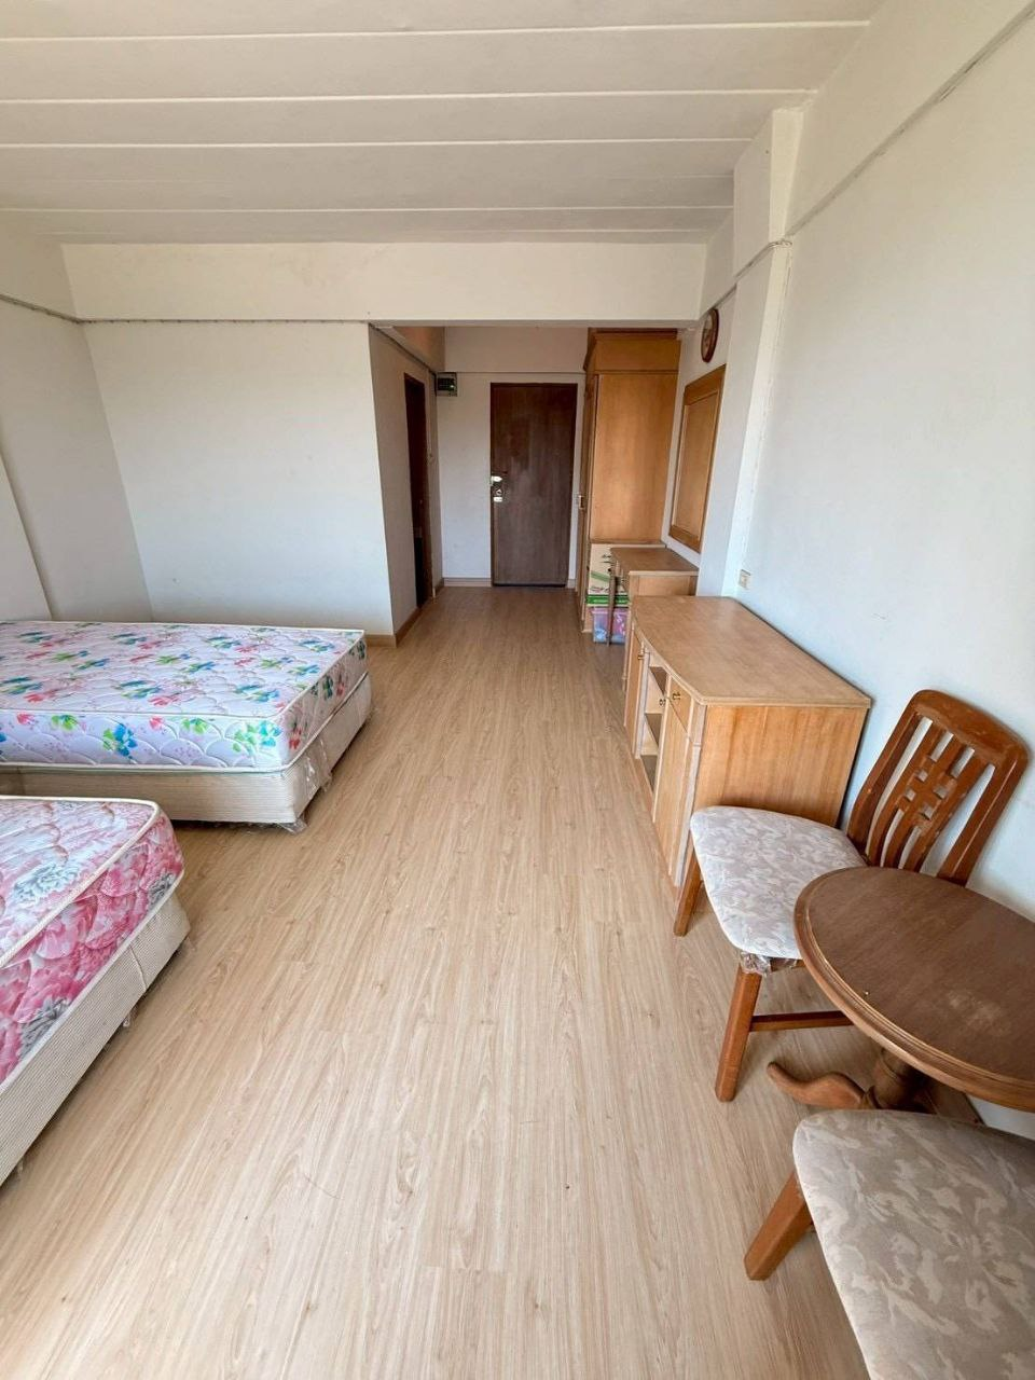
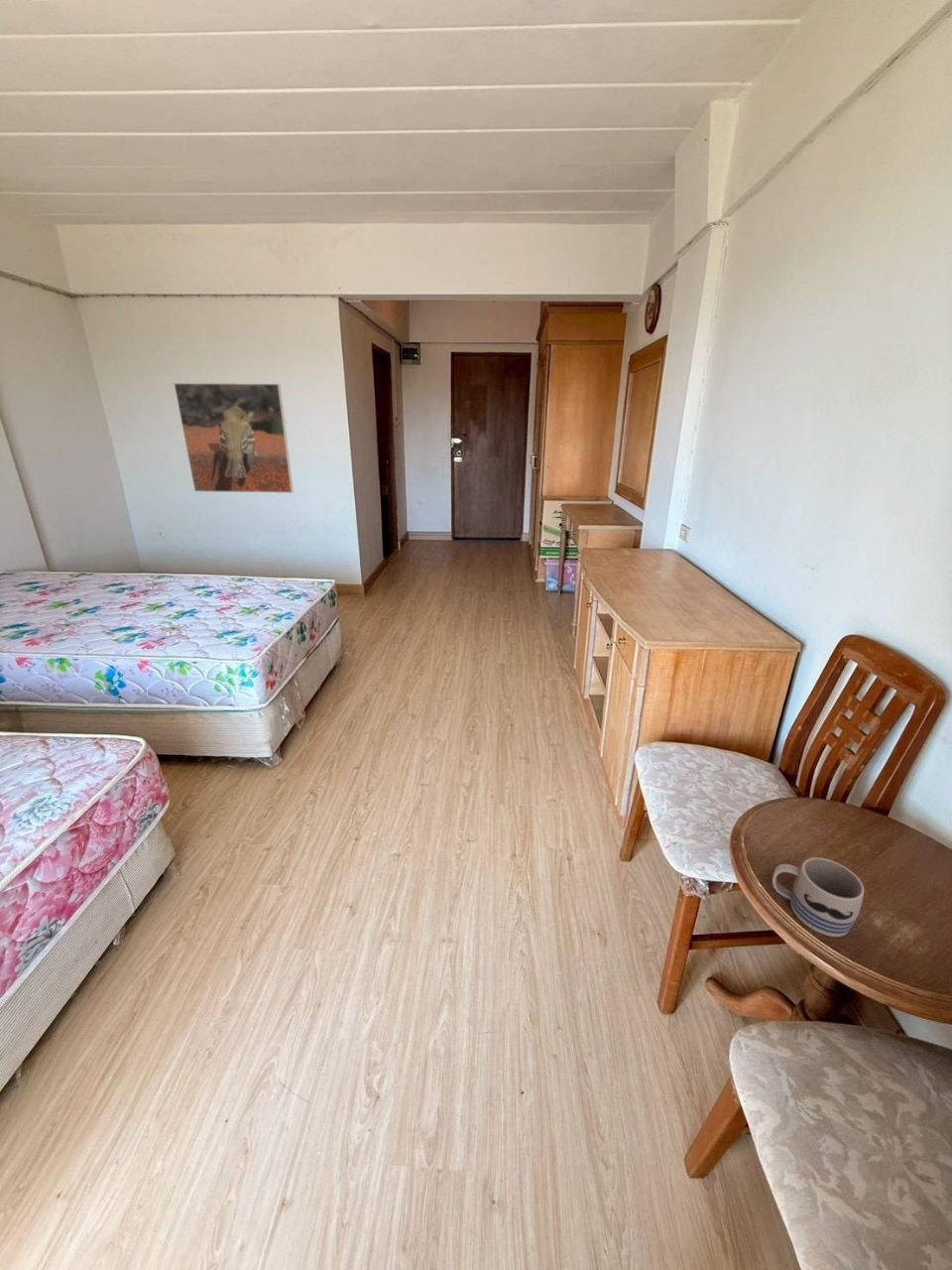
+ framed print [173,382,295,494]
+ mug [772,856,865,938]
